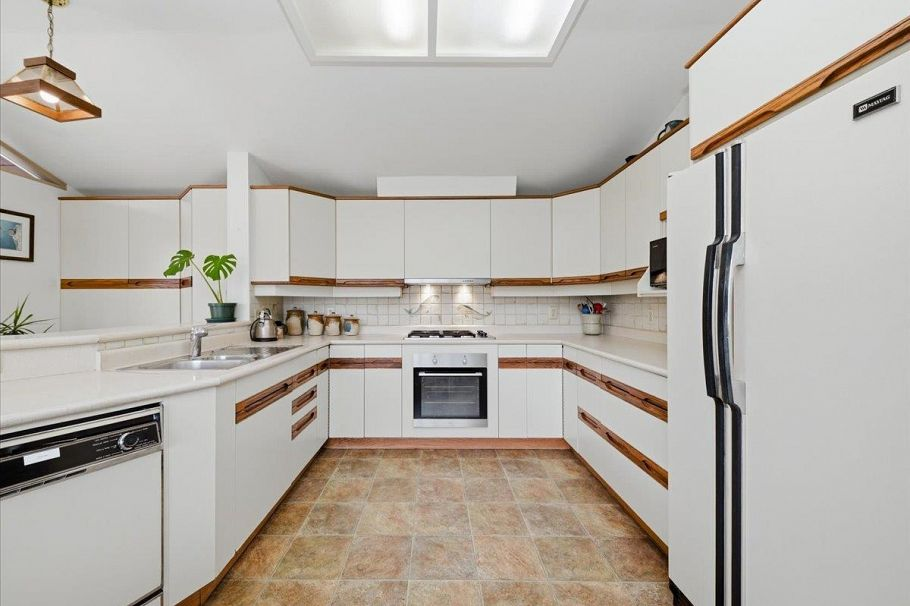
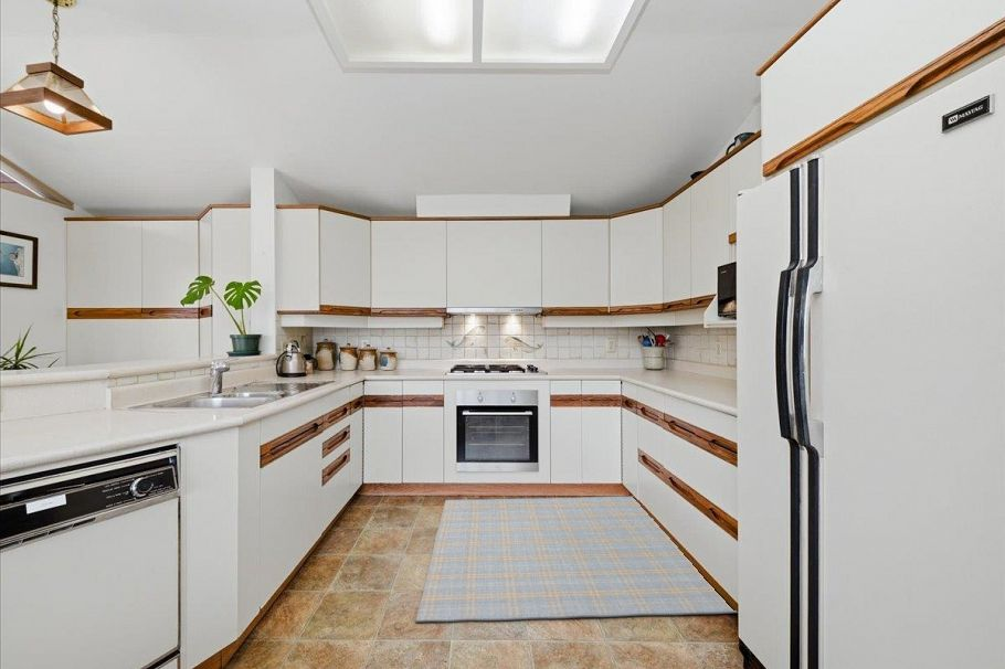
+ rug [414,496,739,624]
